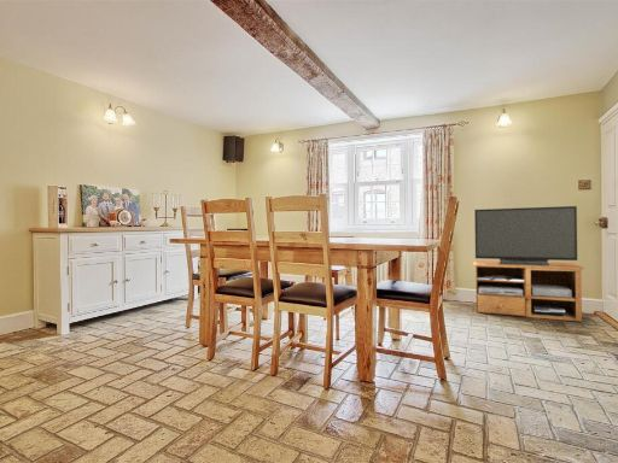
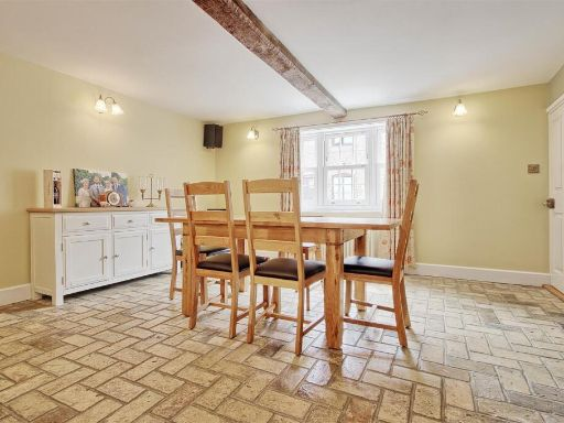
- tv stand [472,205,585,323]
